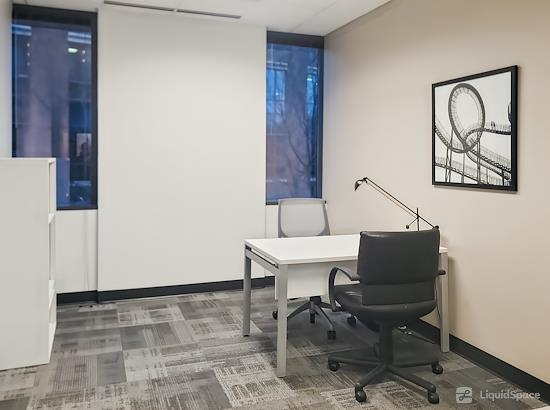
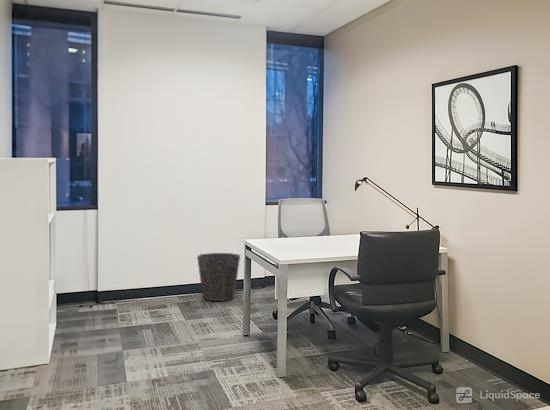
+ waste bin [196,252,241,302]
